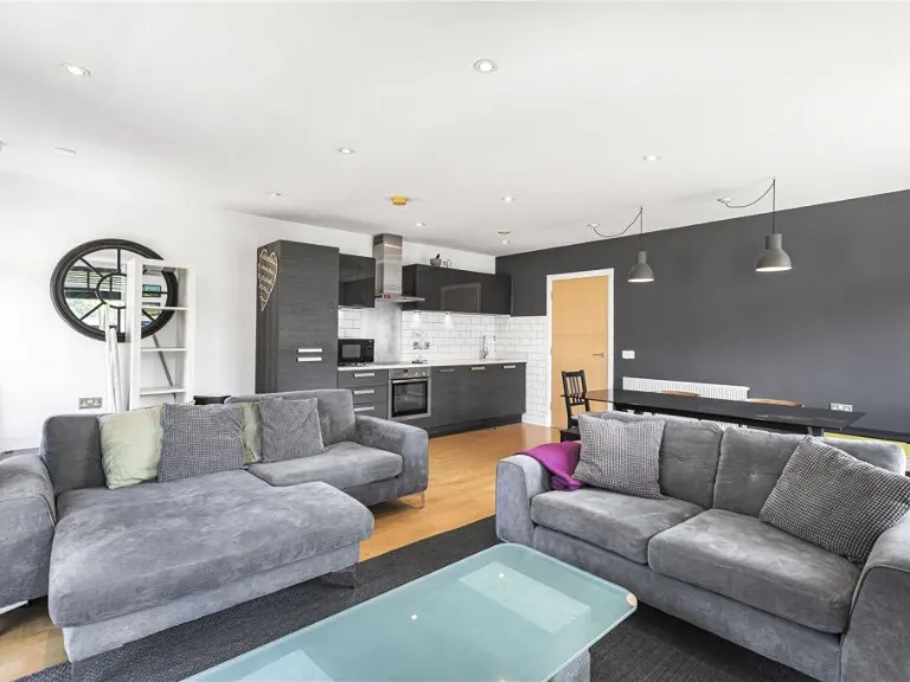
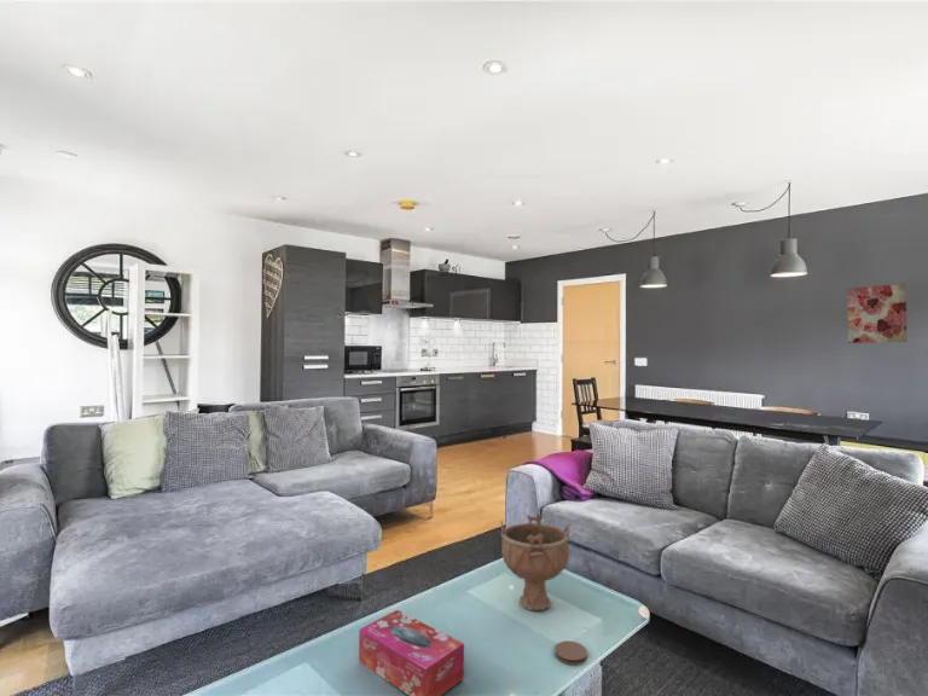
+ decorative bowl [499,512,572,611]
+ wall art [846,283,909,344]
+ coaster [553,640,588,666]
+ tissue box [358,609,465,696]
